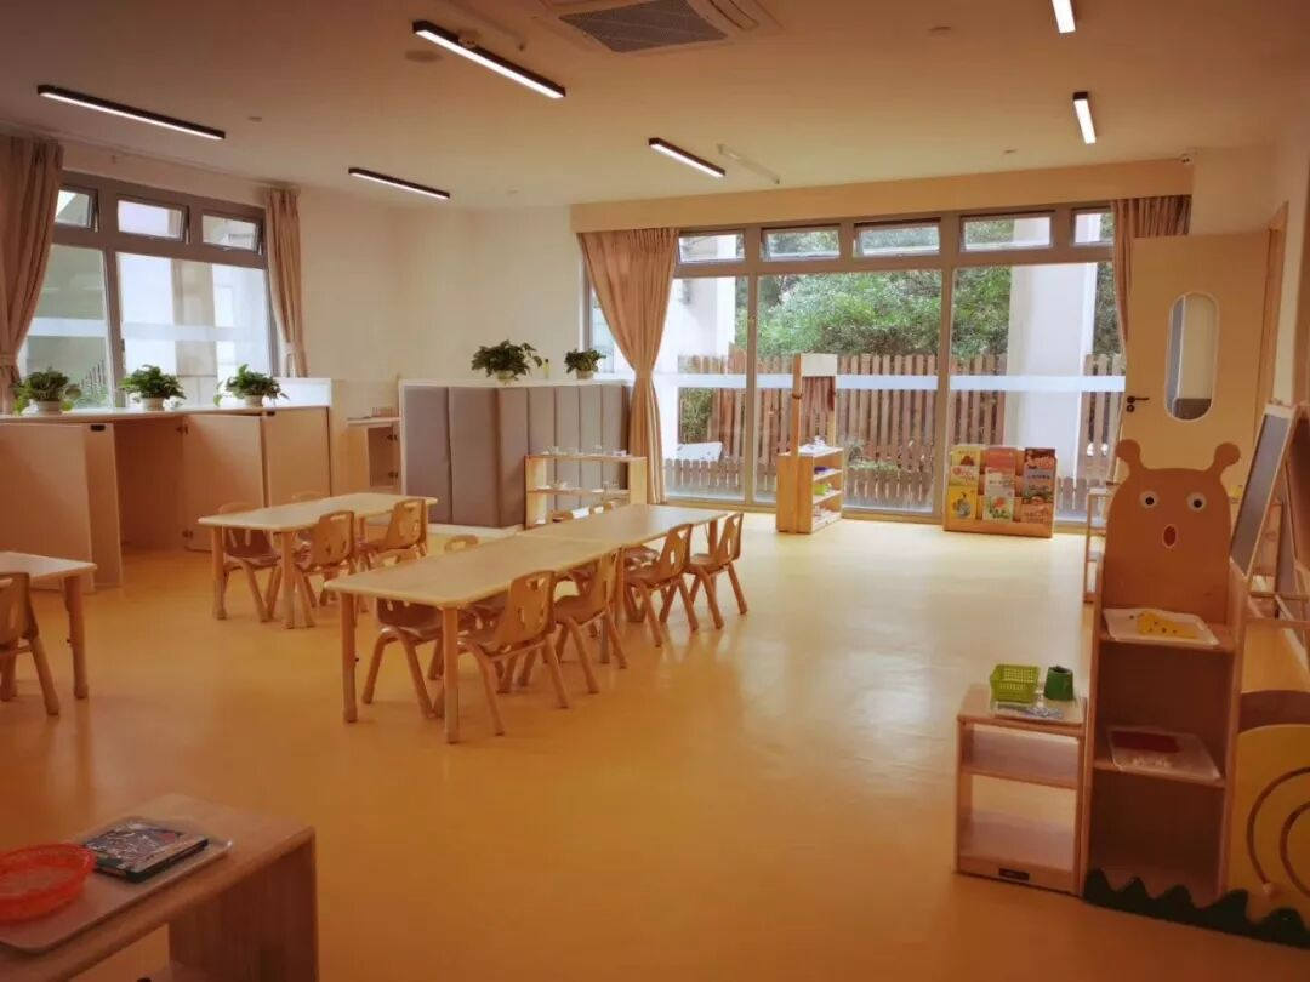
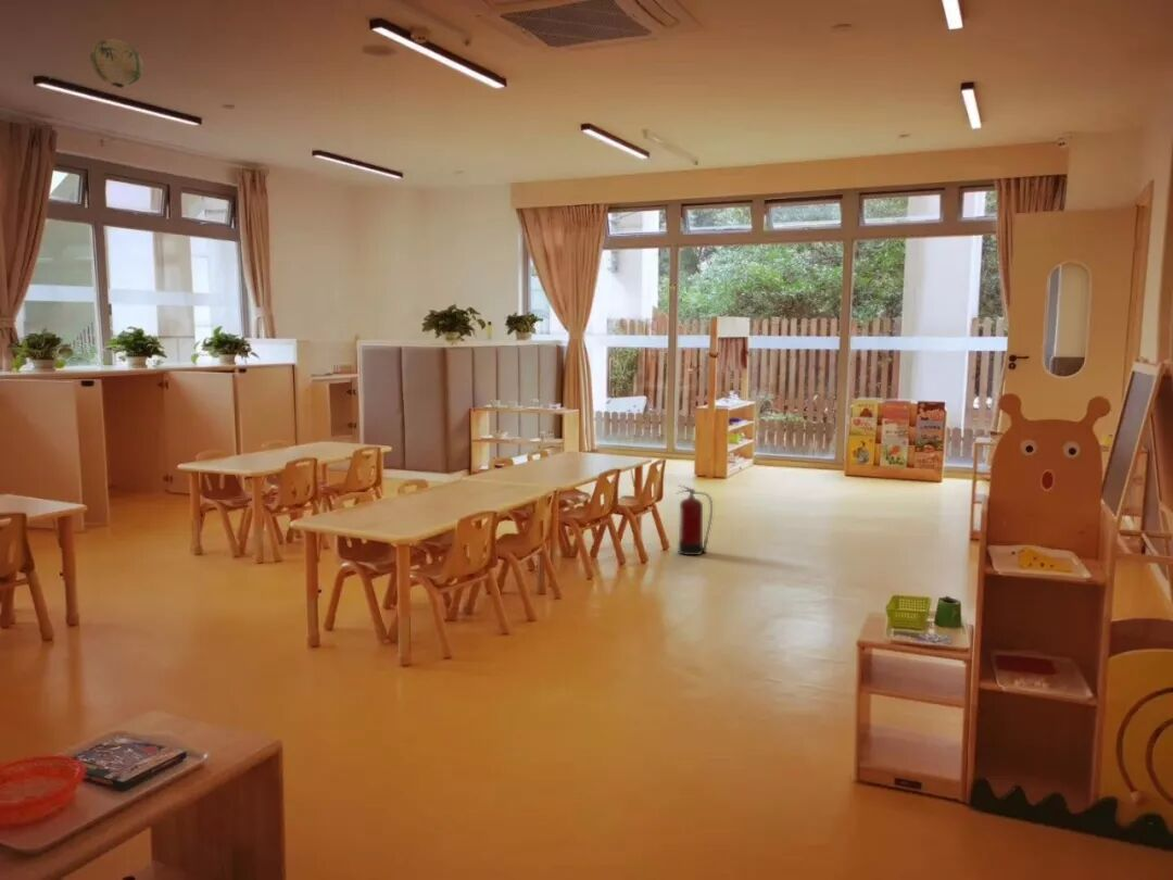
+ paper lantern [89,38,144,89]
+ fire extinguisher [676,483,714,556]
